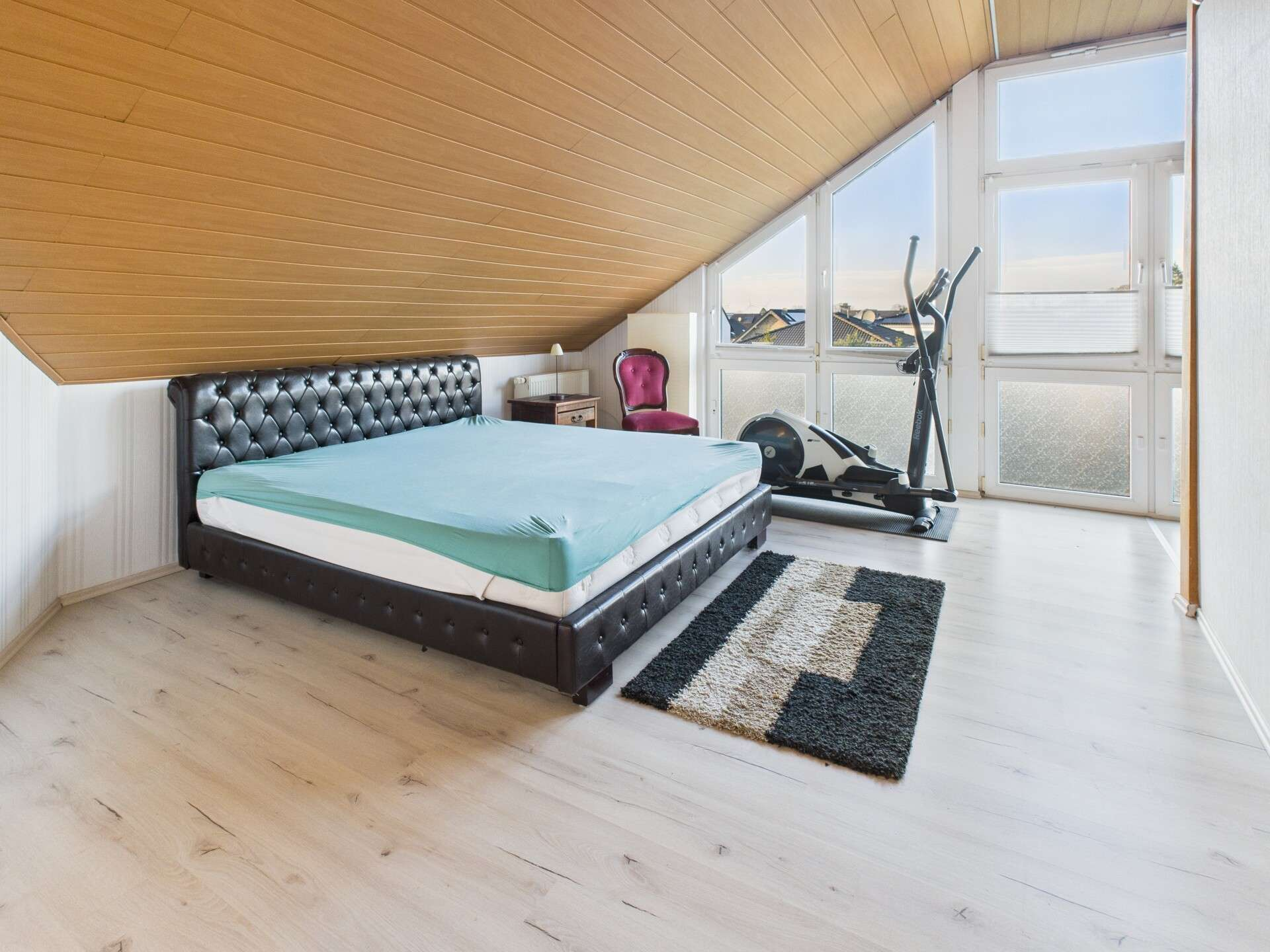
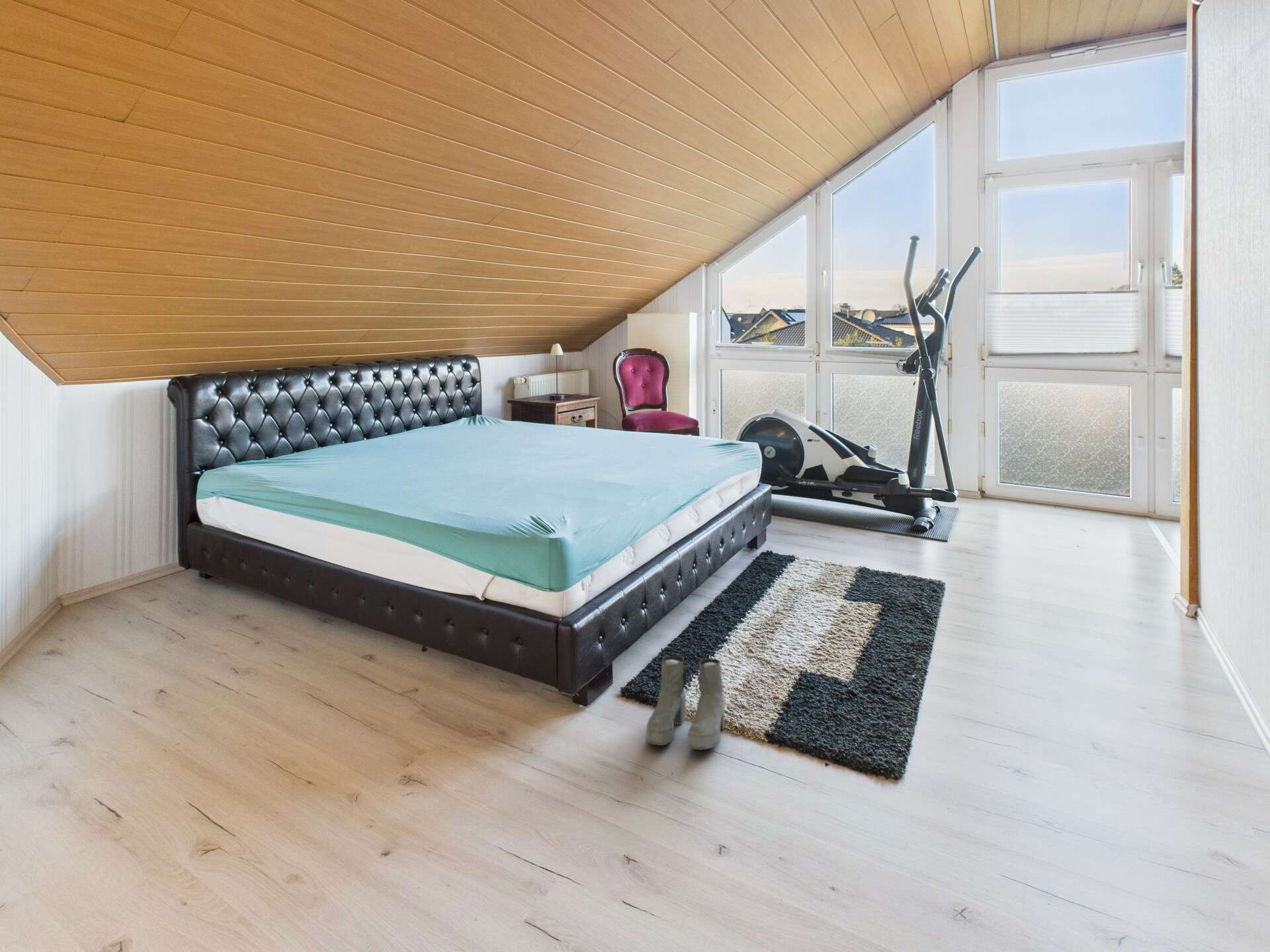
+ boots [645,655,726,750]
